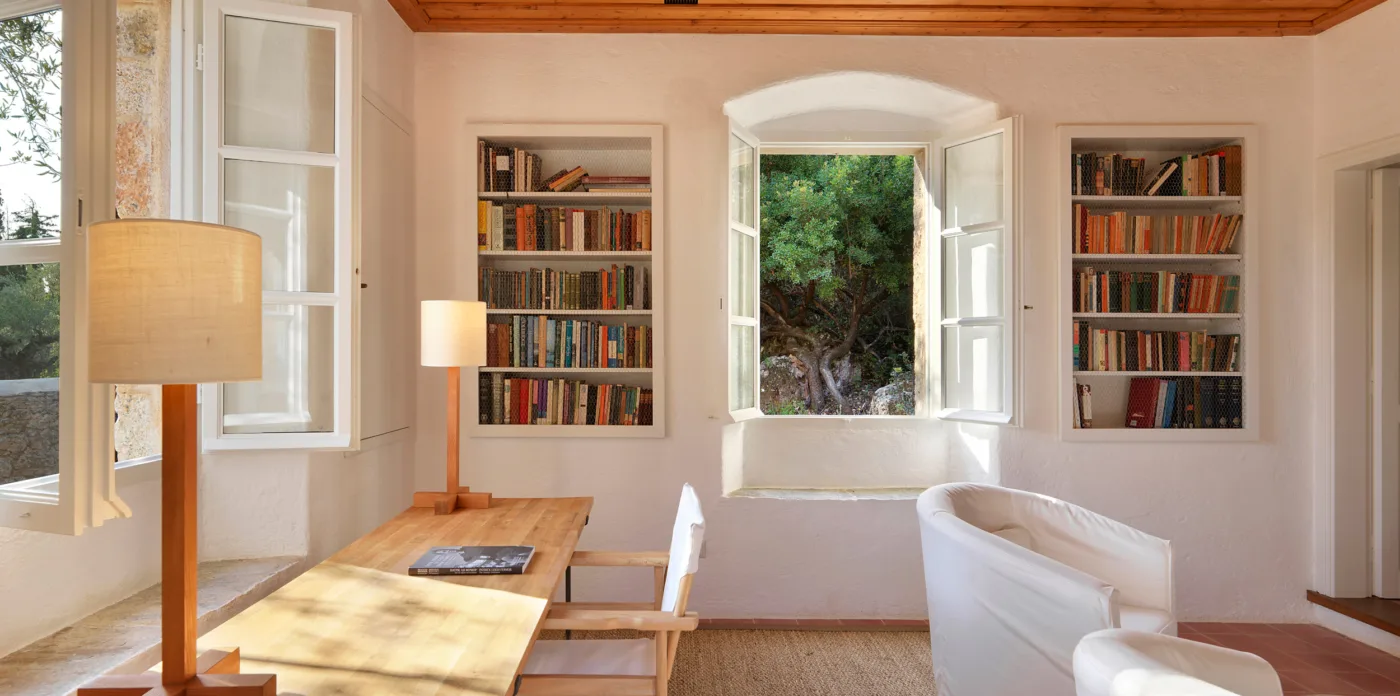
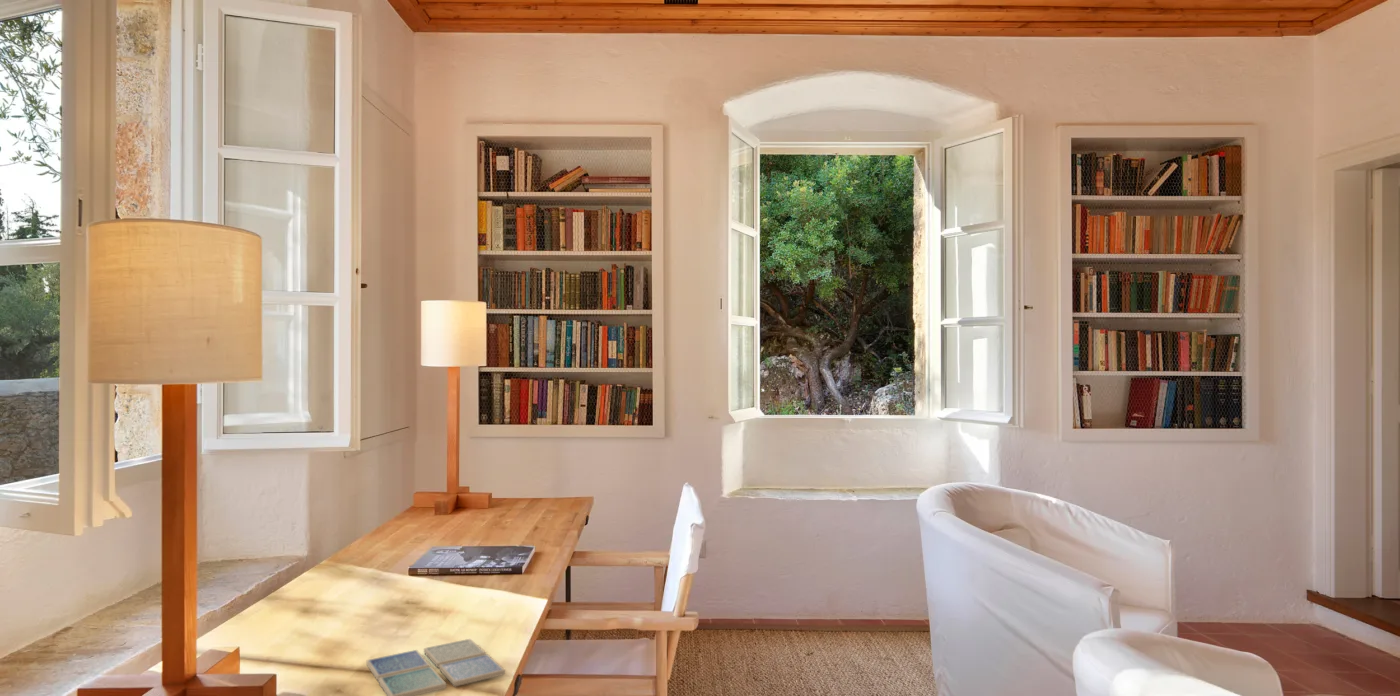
+ drink coaster [366,638,506,696]
